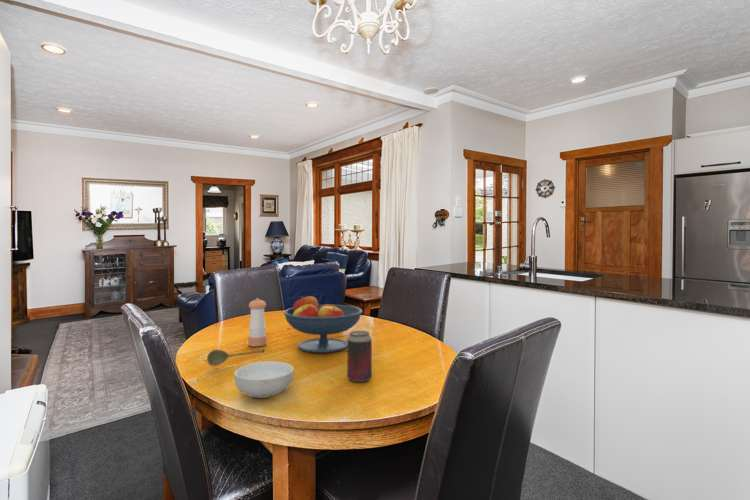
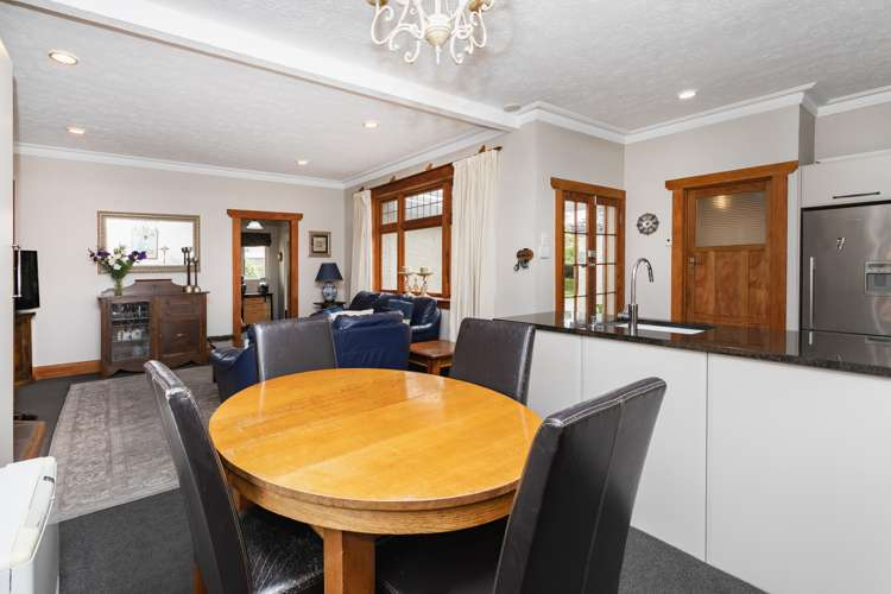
- beverage can [346,330,373,383]
- pepper shaker [247,297,268,347]
- cereal bowl [233,360,295,399]
- fruit bowl [283,295,363,354]
- soupspoon [206,348,265,367]
